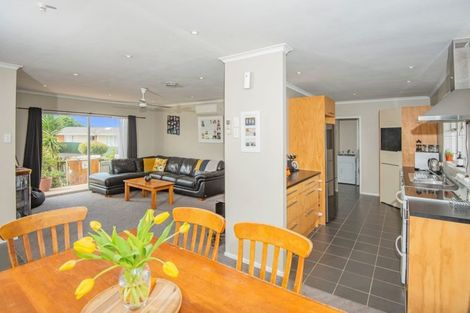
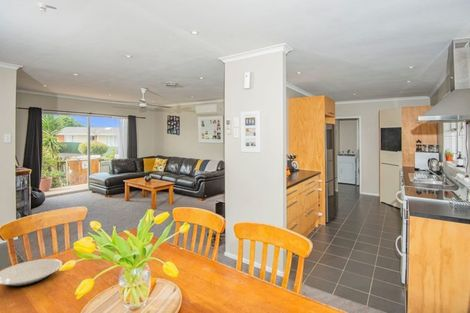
+ plate [0,258,63,288]
